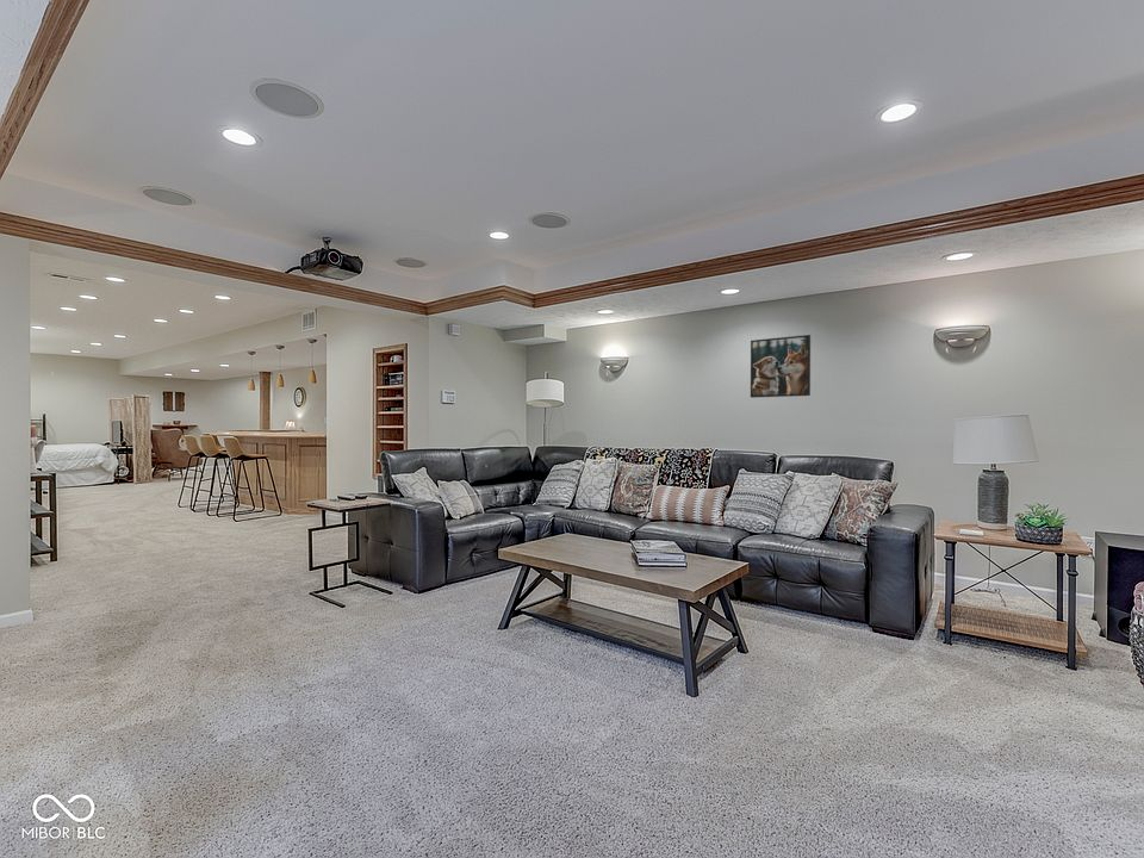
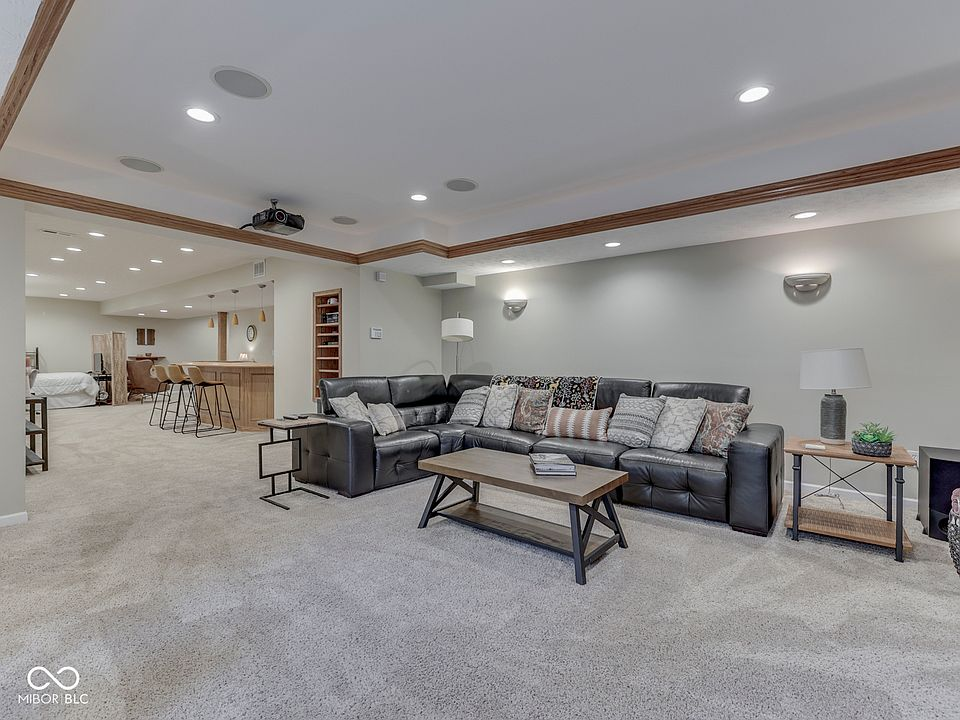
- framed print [750,334,812,399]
